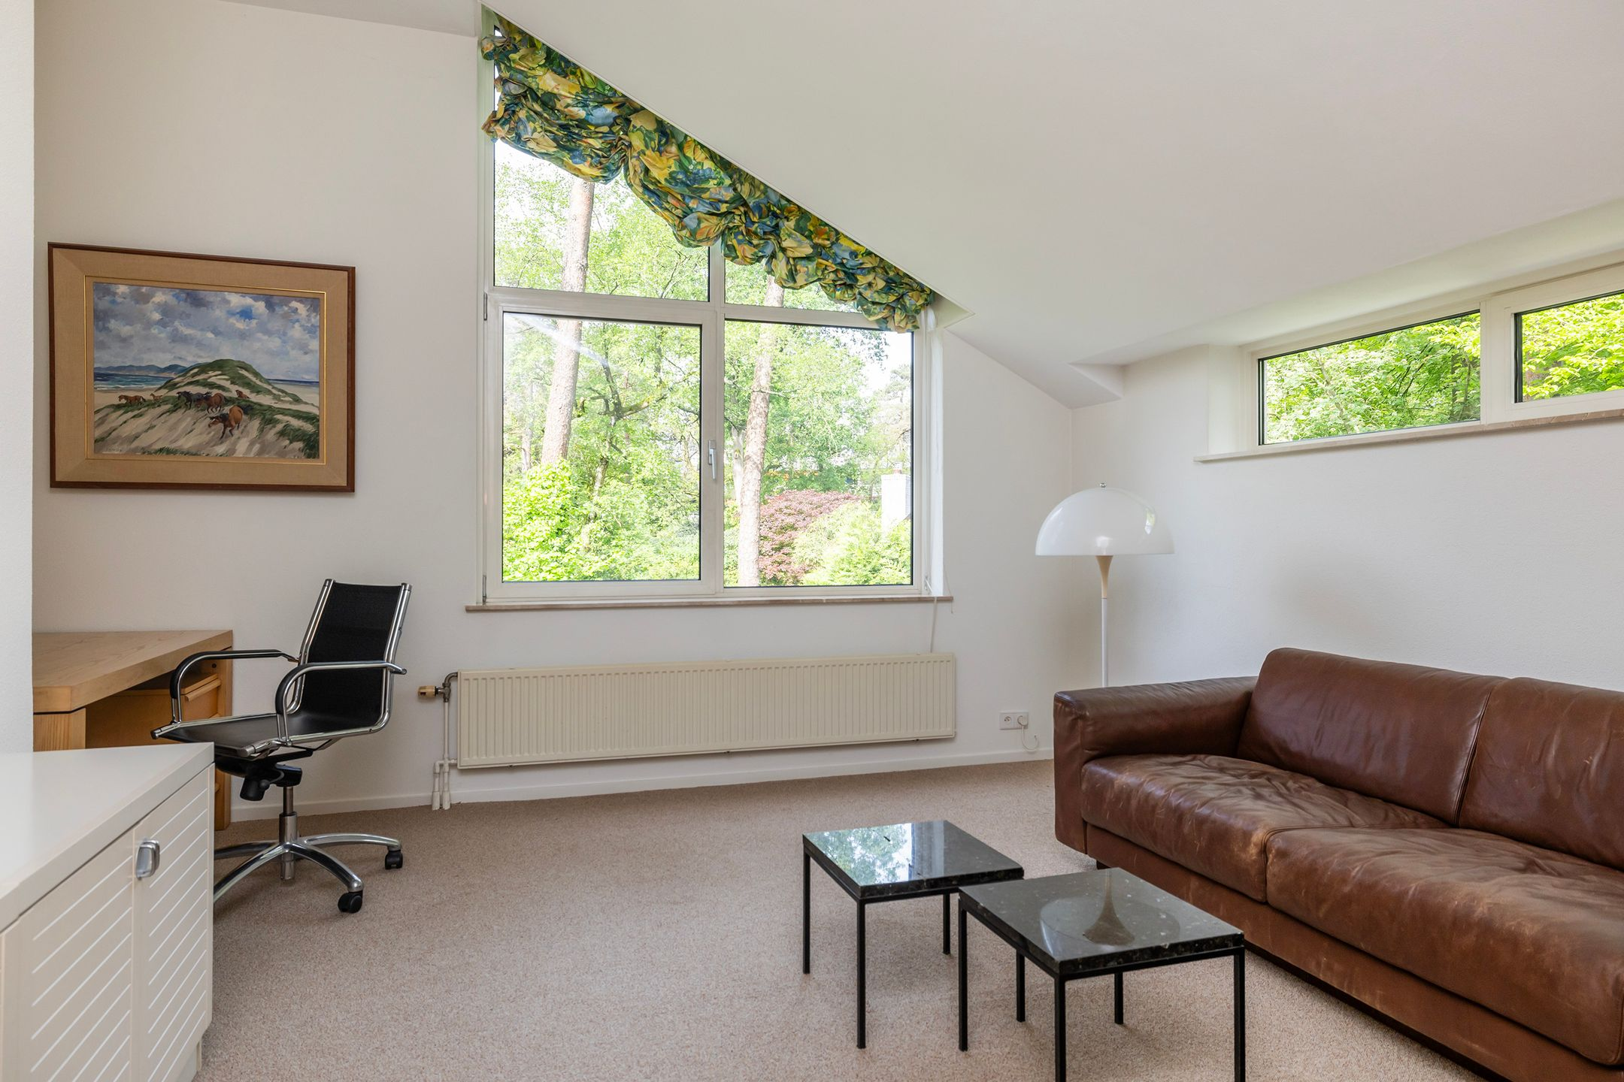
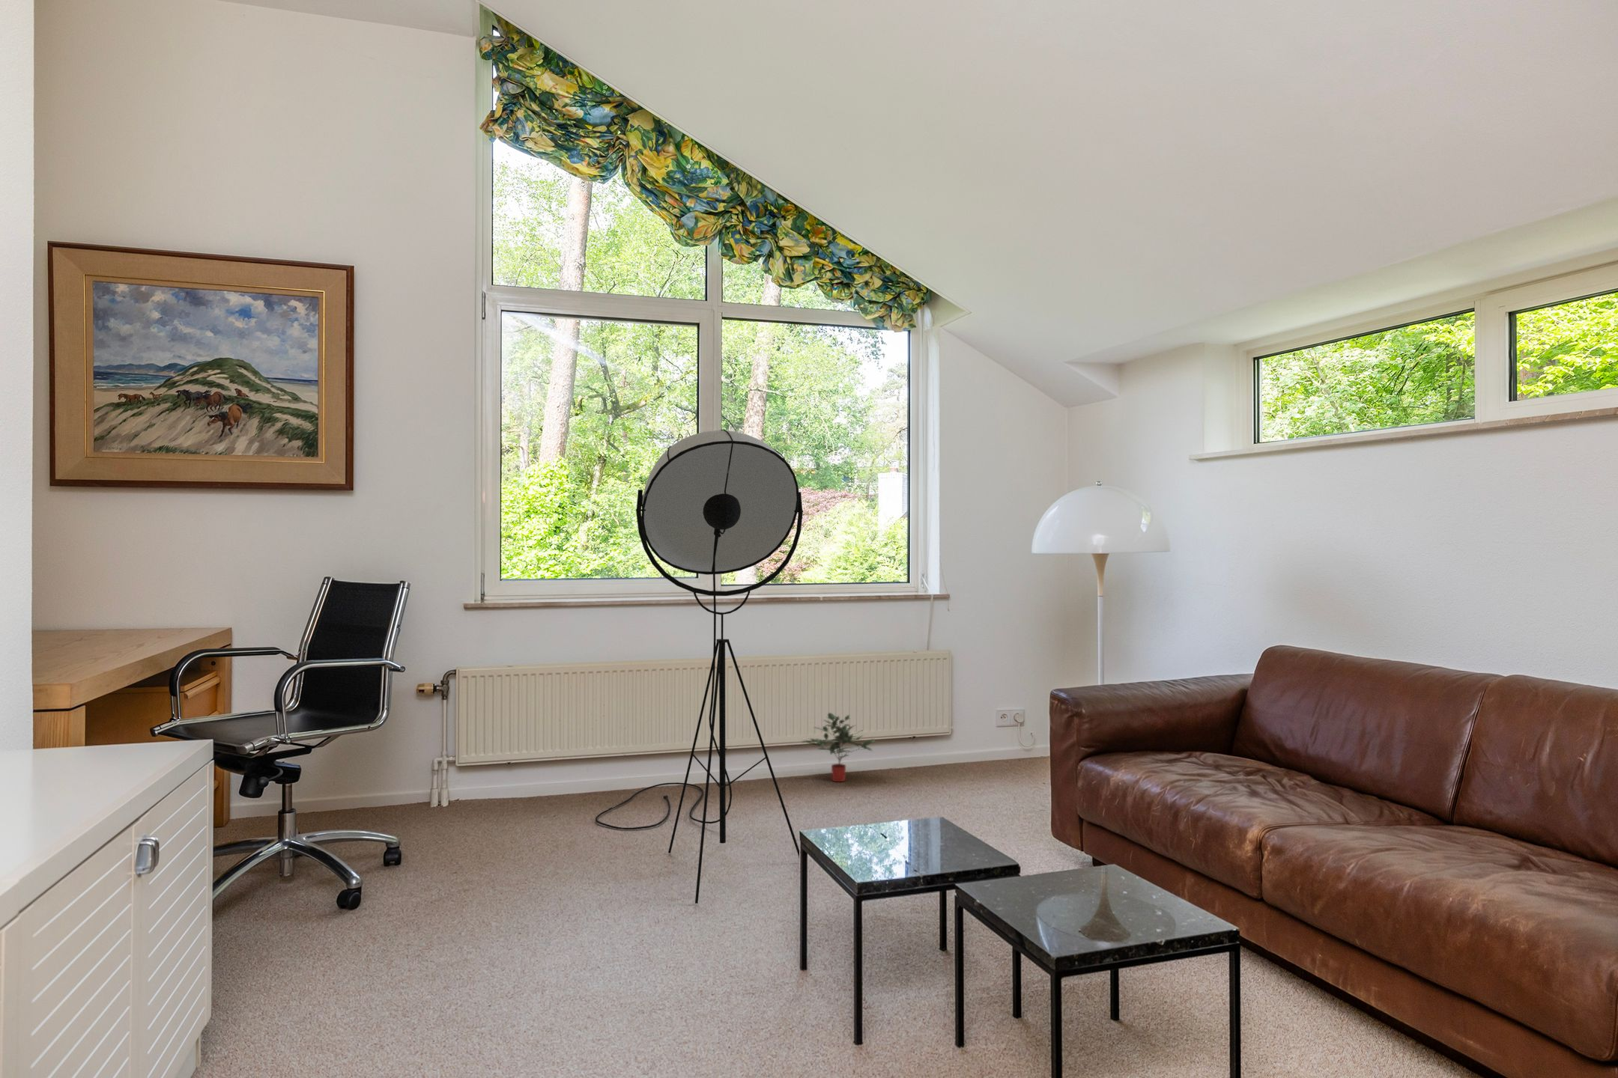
+ potted plant [801,712,876,782]
+ floor lamp [595,430,804,905]
